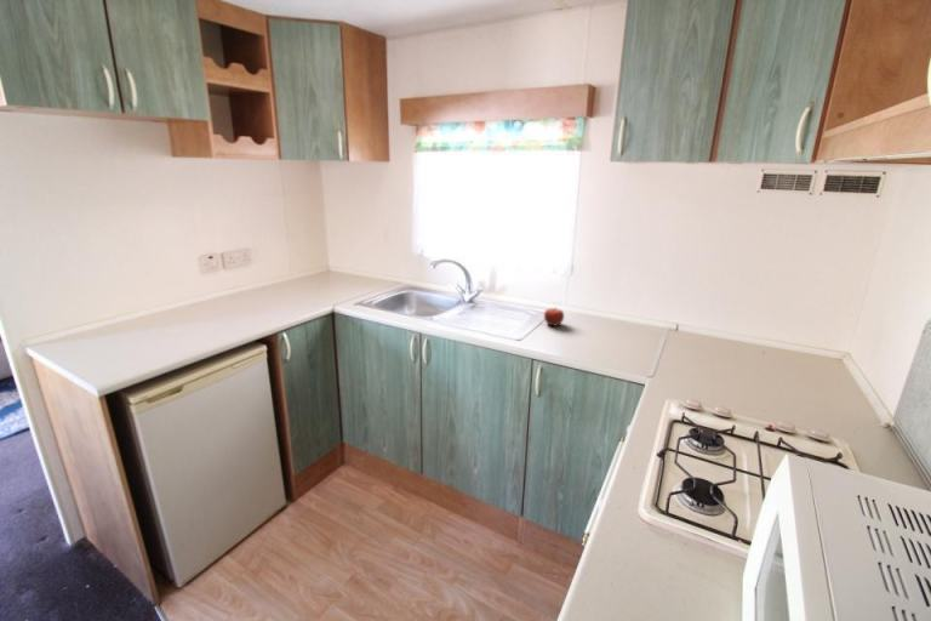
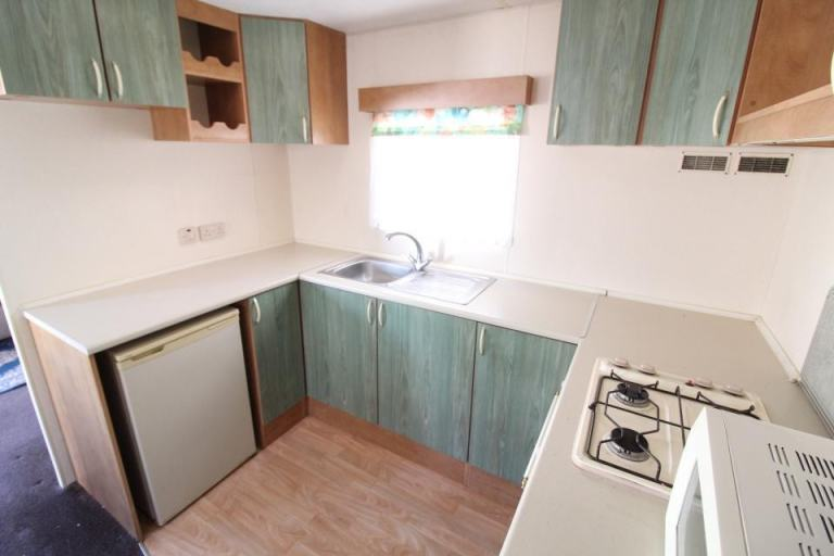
- fruit [543,306,565,327]
